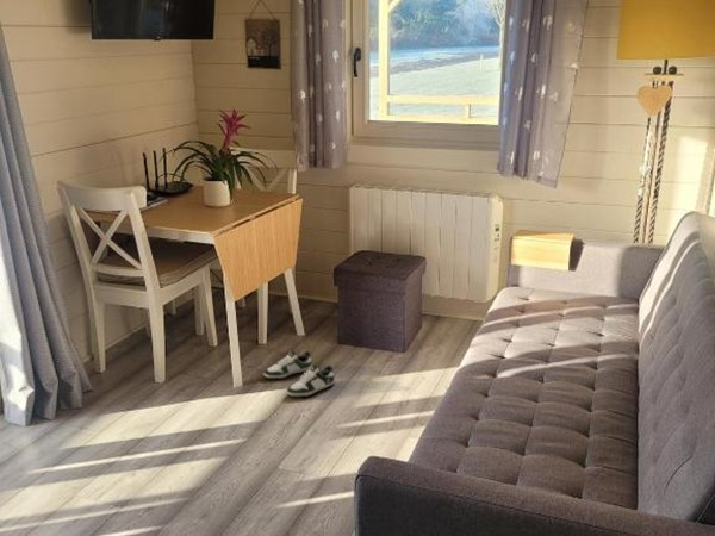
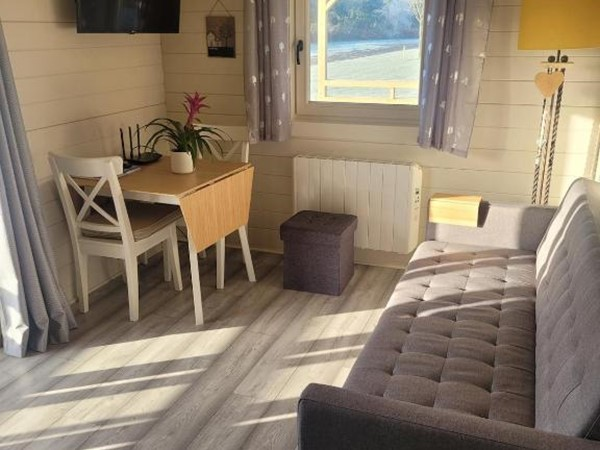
- shoe [262,349,336,398]
